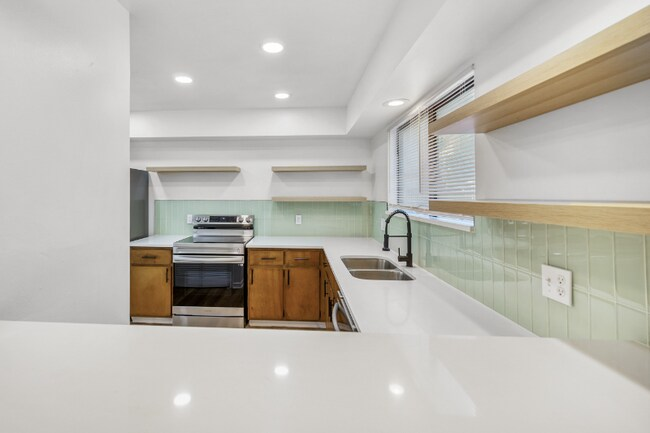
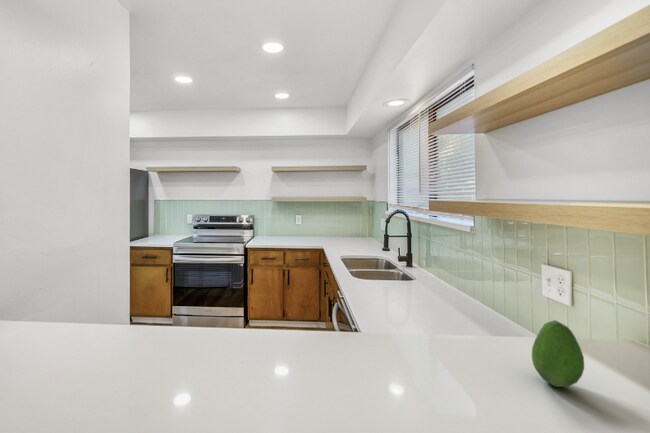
+ fruit [531,319,585,388]
